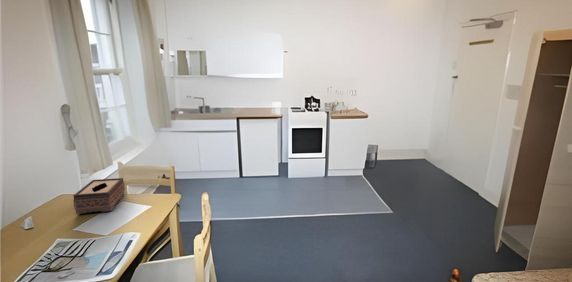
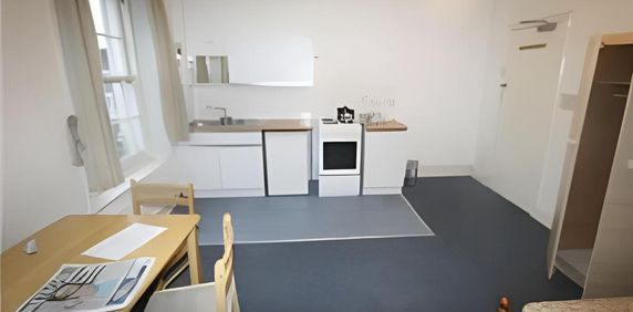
- tissue box [72,177,126,215]
